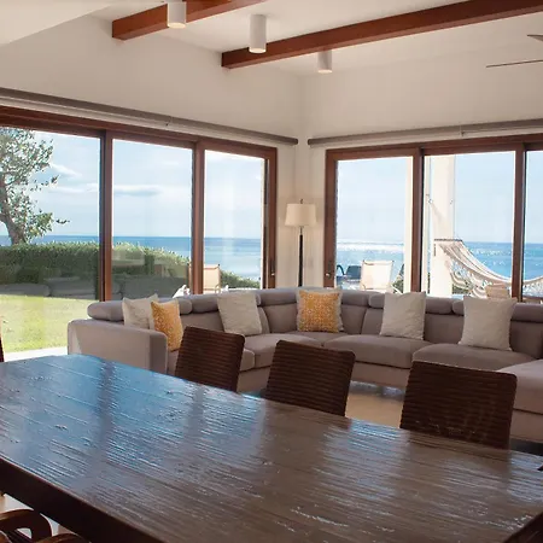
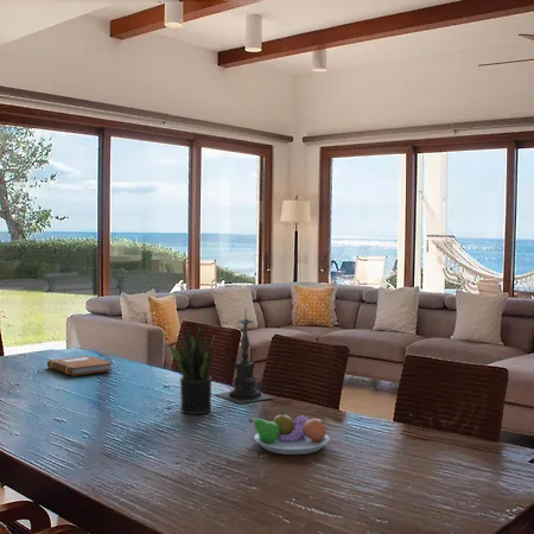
+ potted plant [167,326,216,415]
+ notebook [46,355,114,377]
+ fruit bowl [247,408,331,456]
+ candle holder [212,306,273,405]
